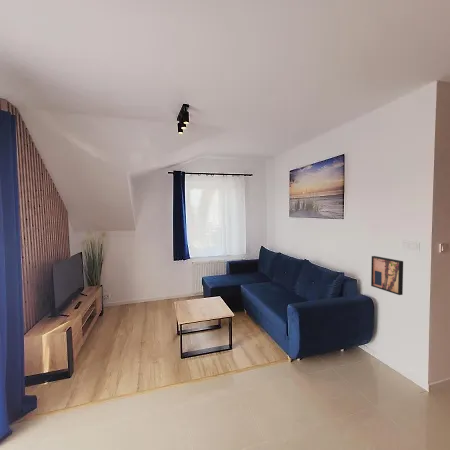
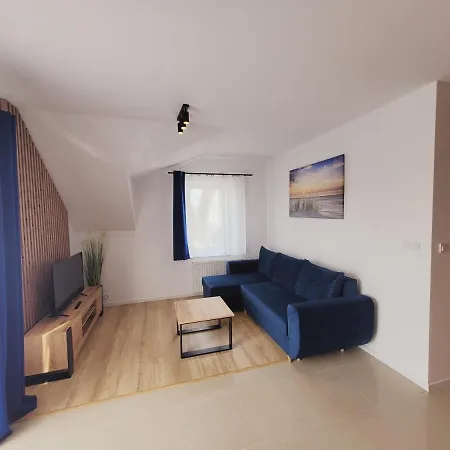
- wall art [370,255,404,296]
